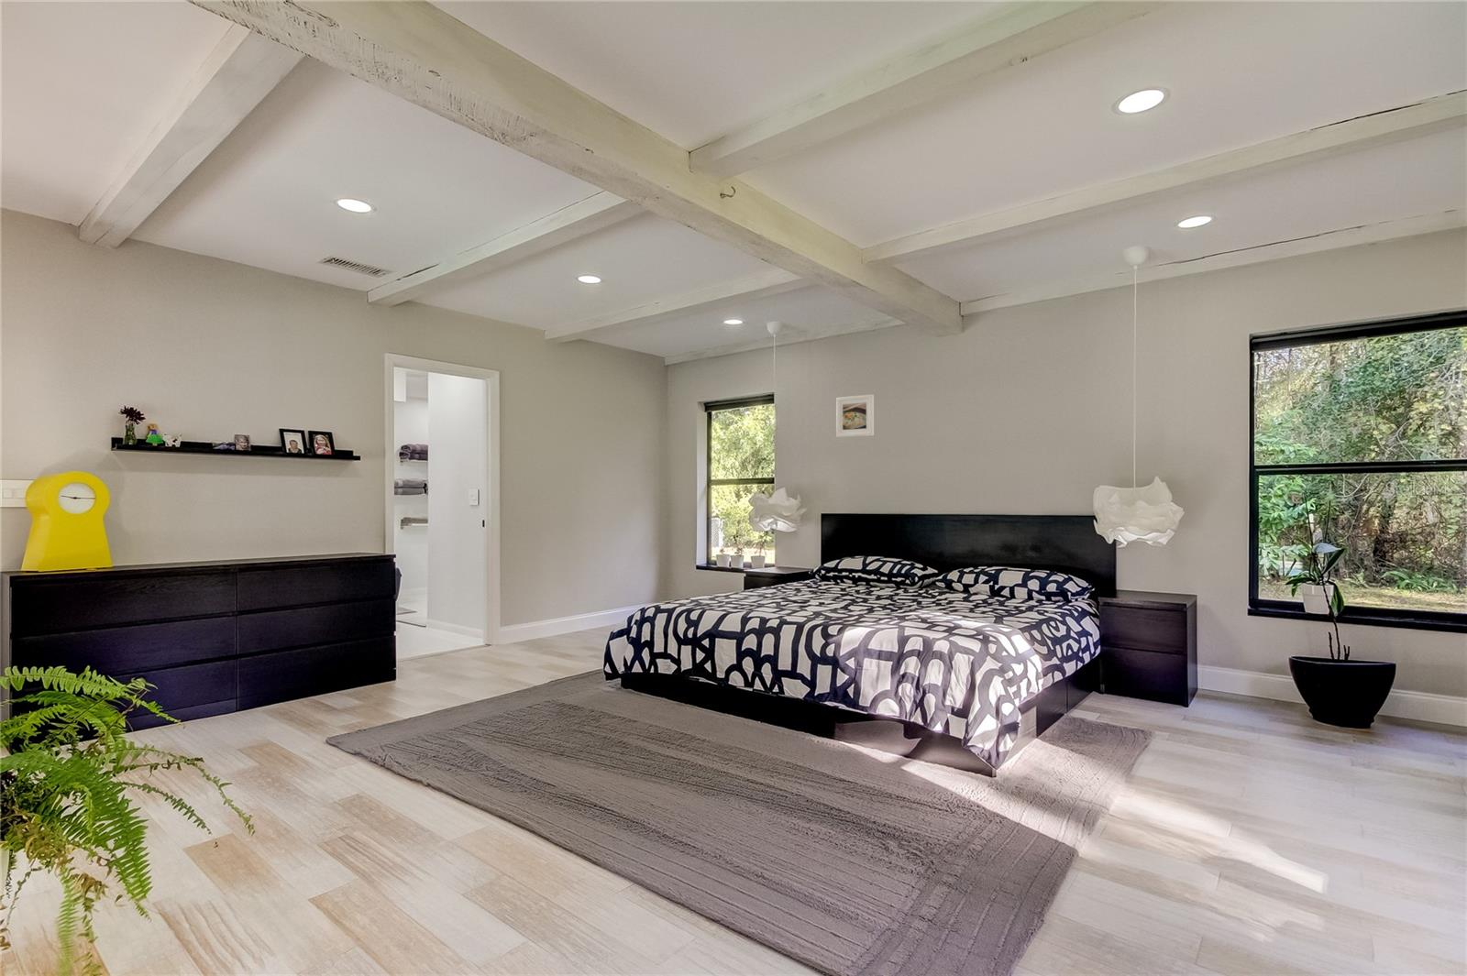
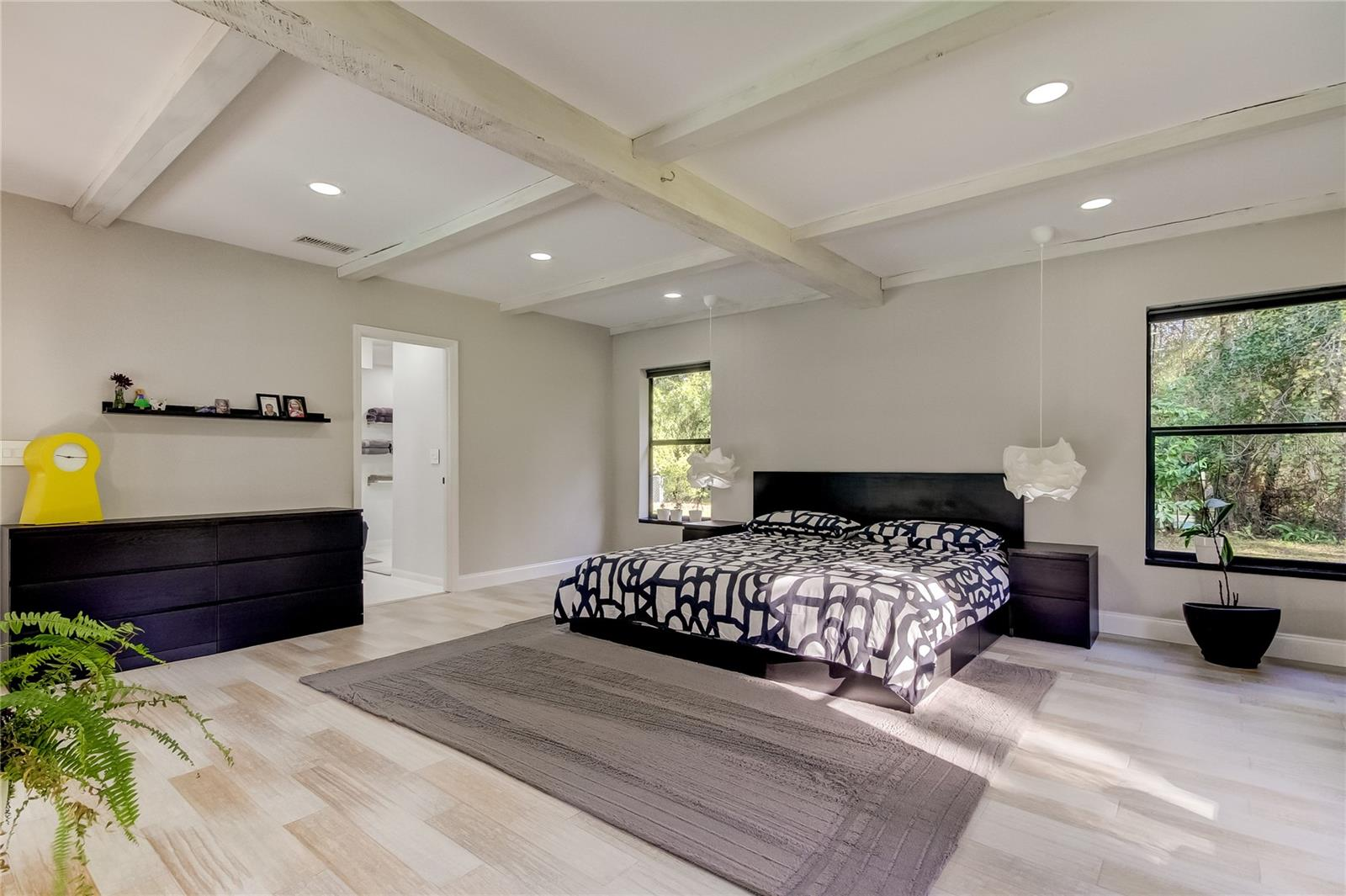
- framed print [835,394,875,438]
